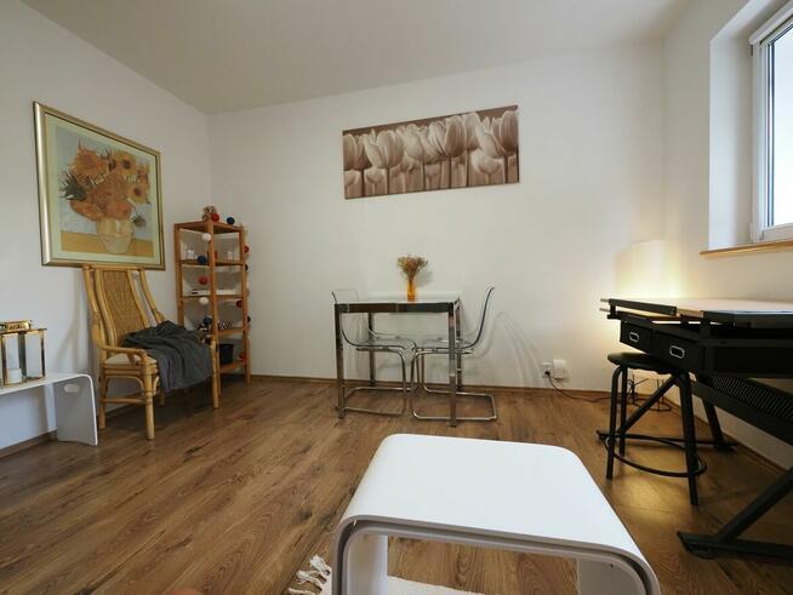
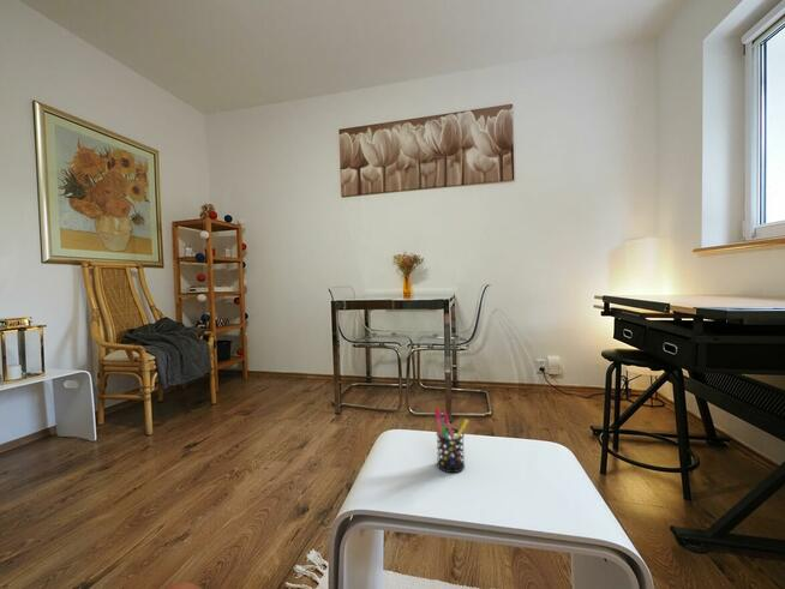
+ pen holder [433,407,469,474]
